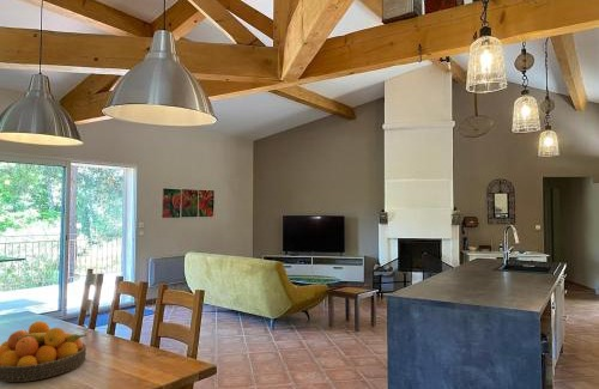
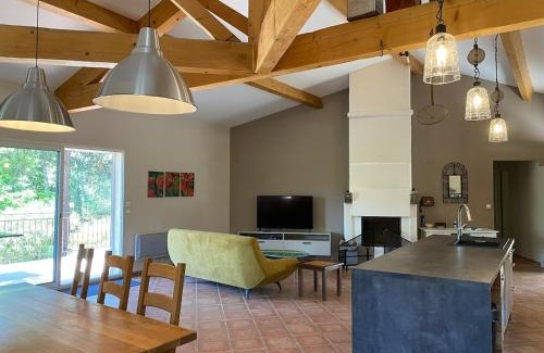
- fruit bowl [0,320,89,383]
